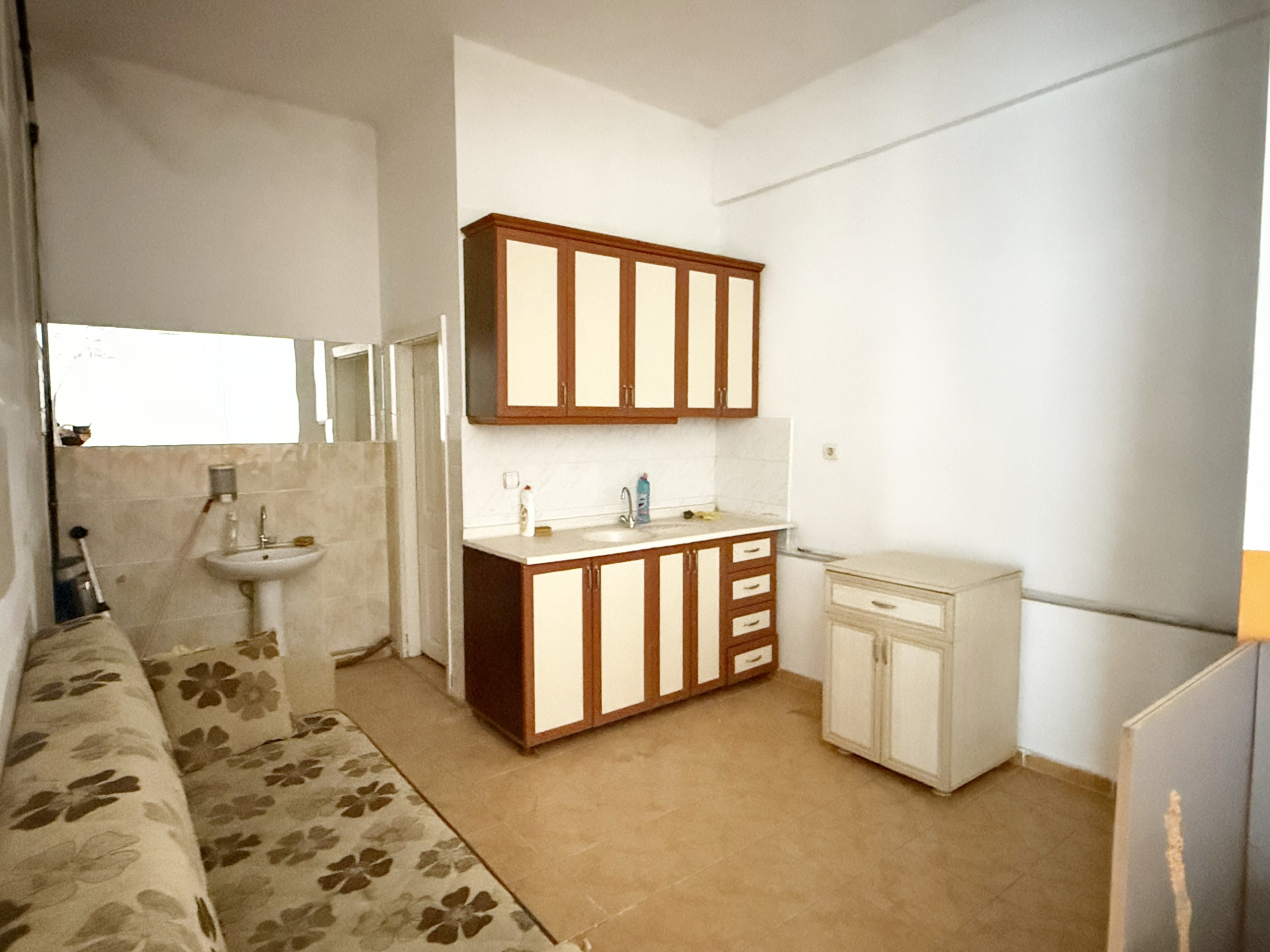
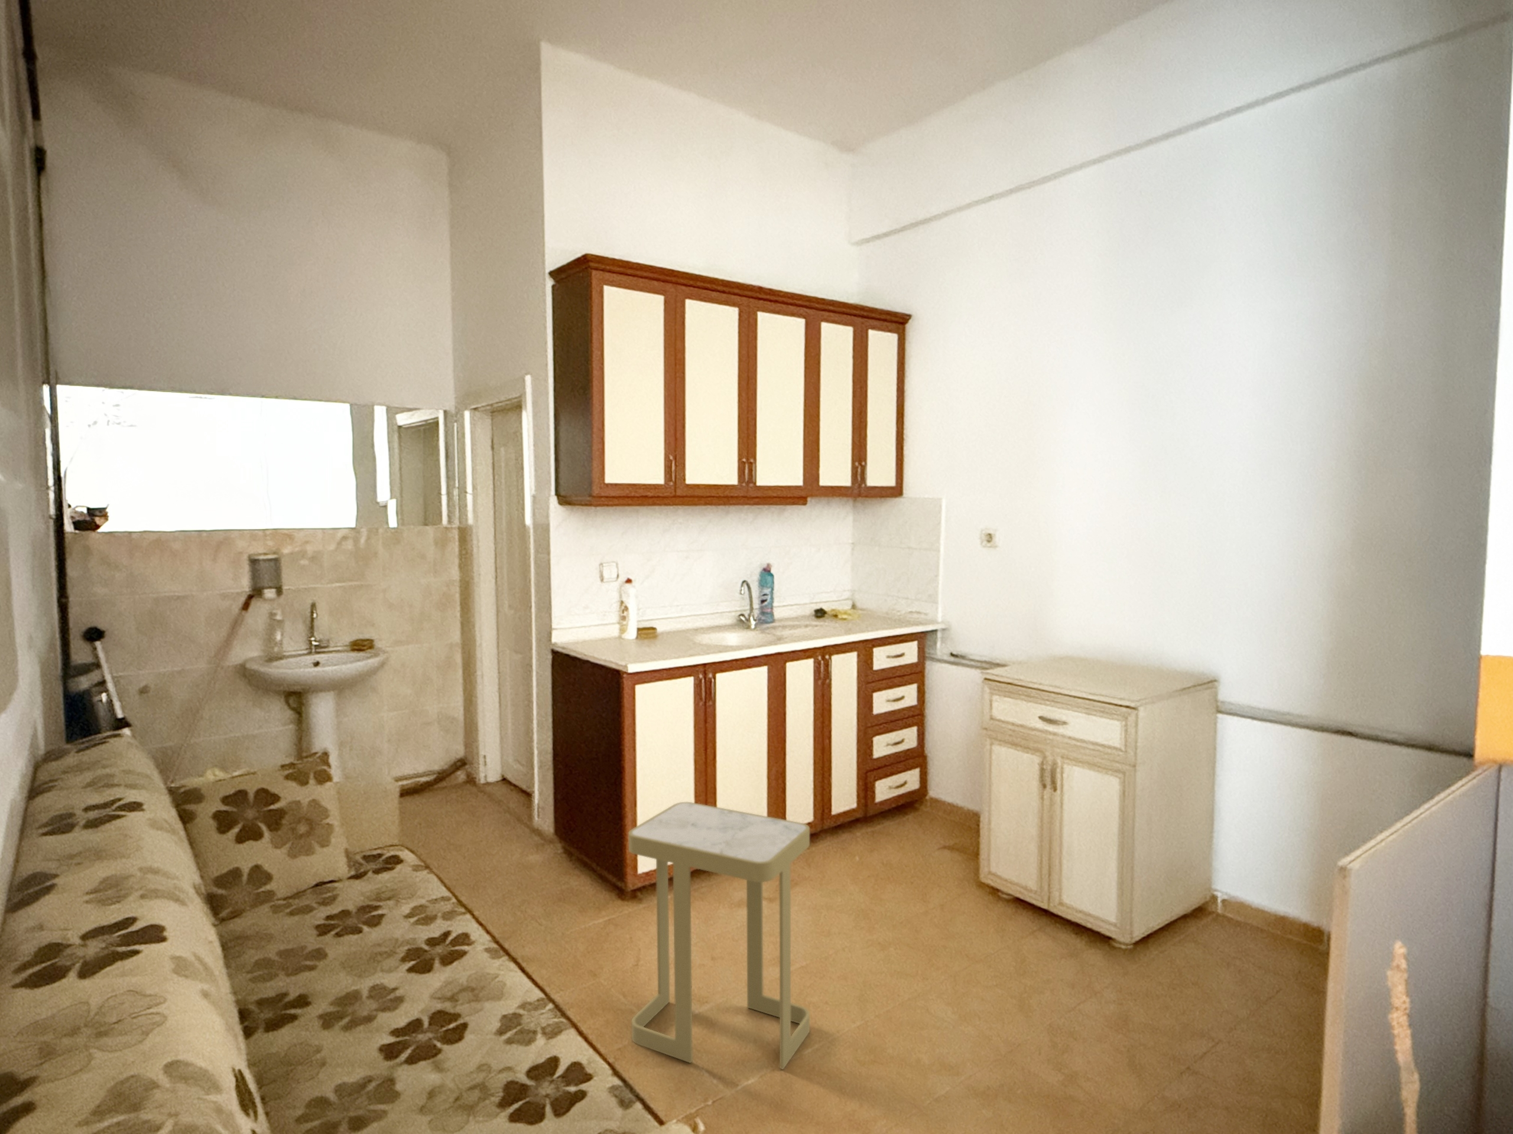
+ side table [628,802,810,1070]
